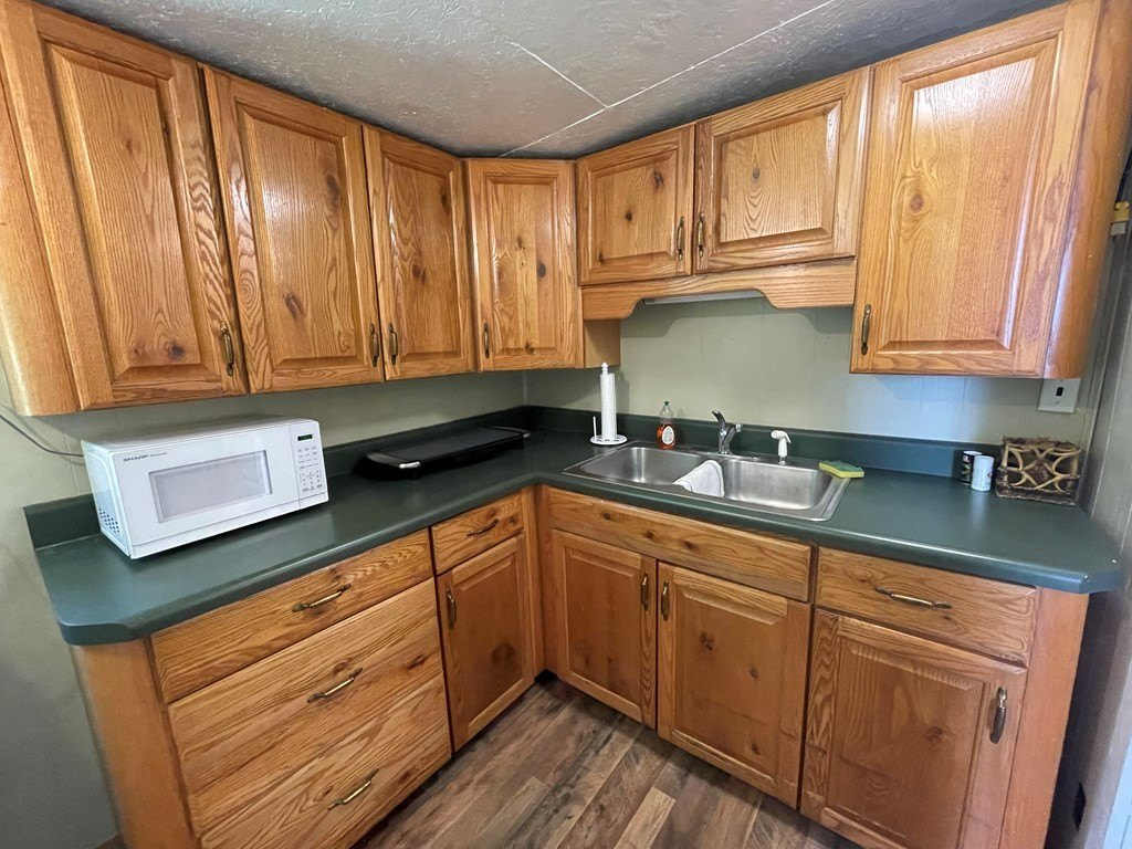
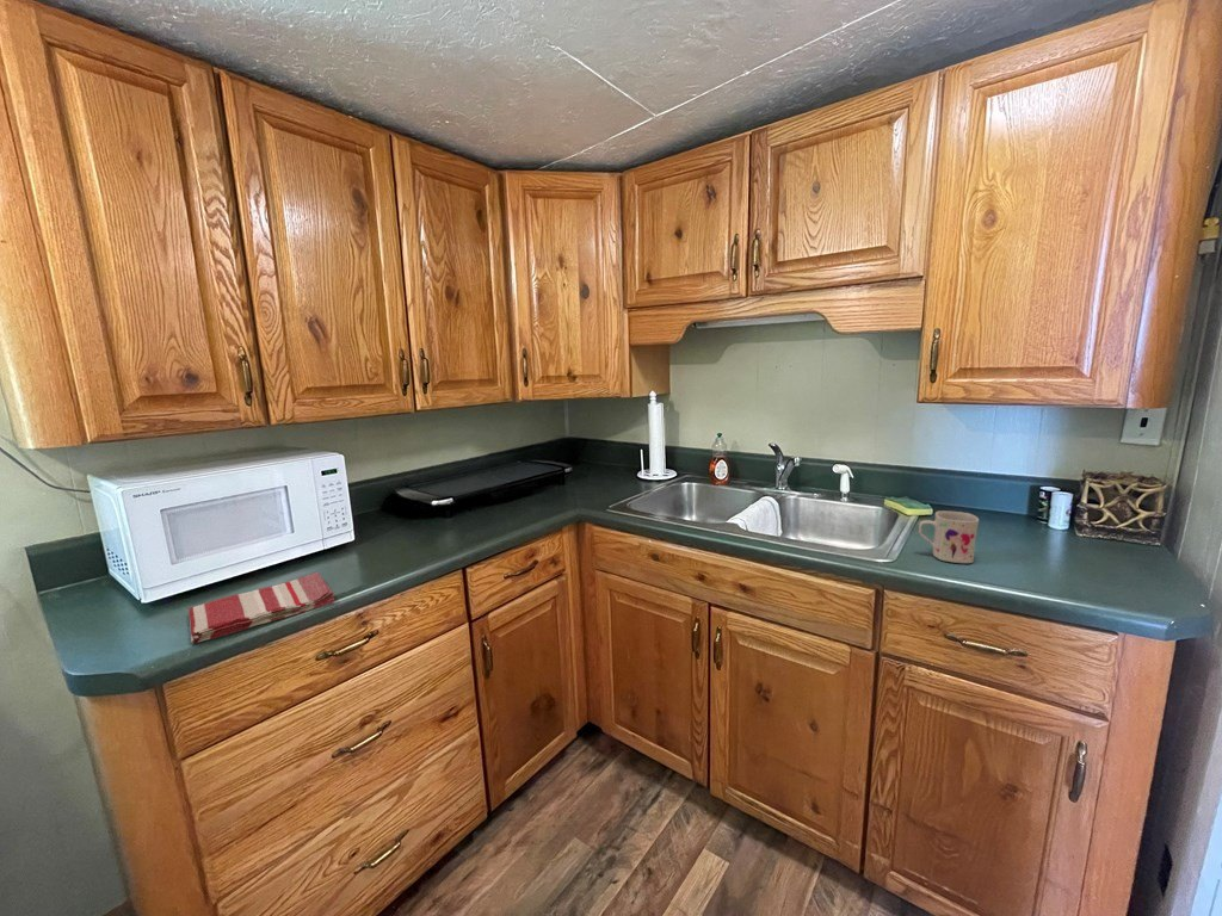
+ dish towel [187,571,335,644]
+ mug [918,510,980,564]
